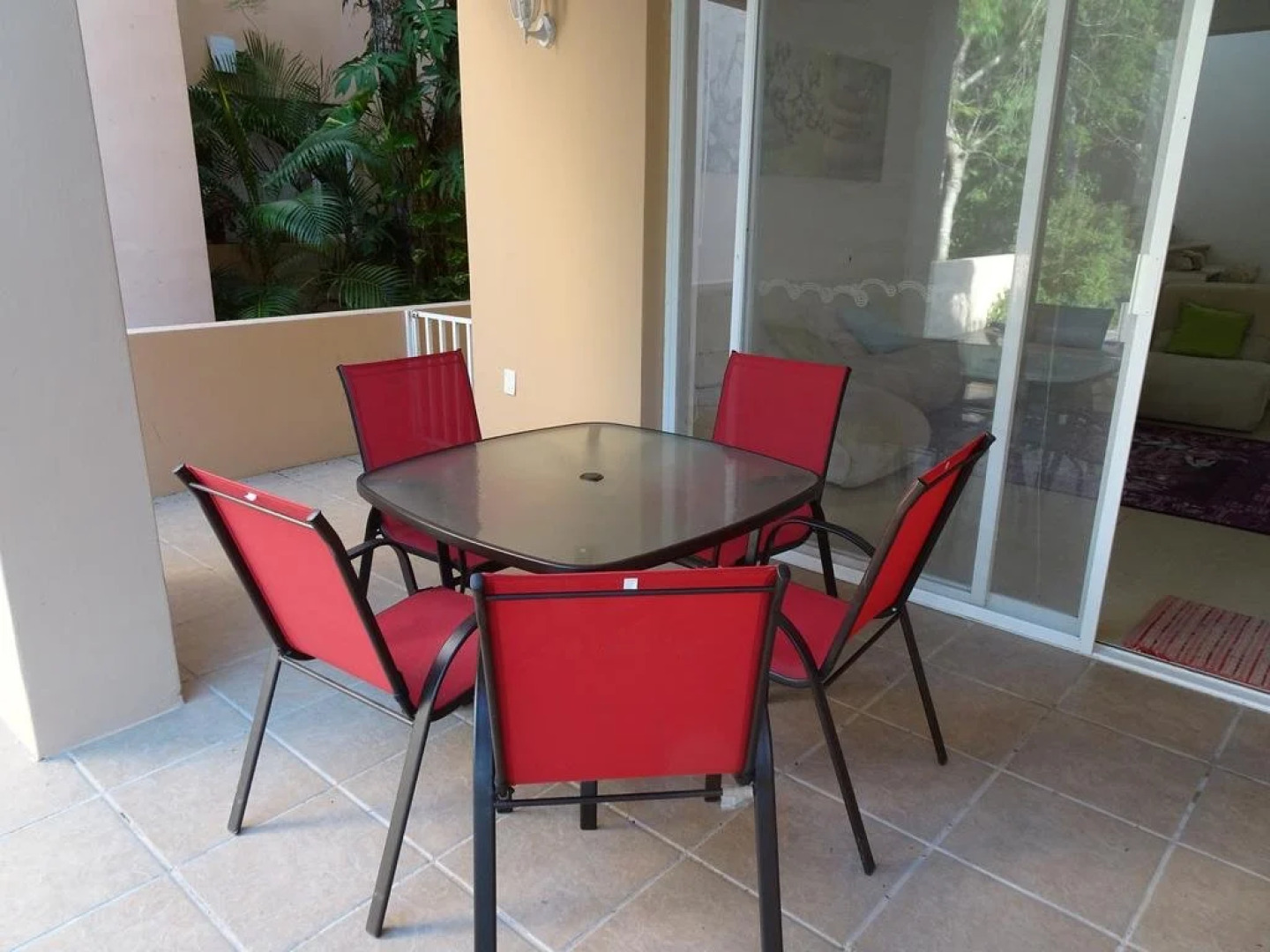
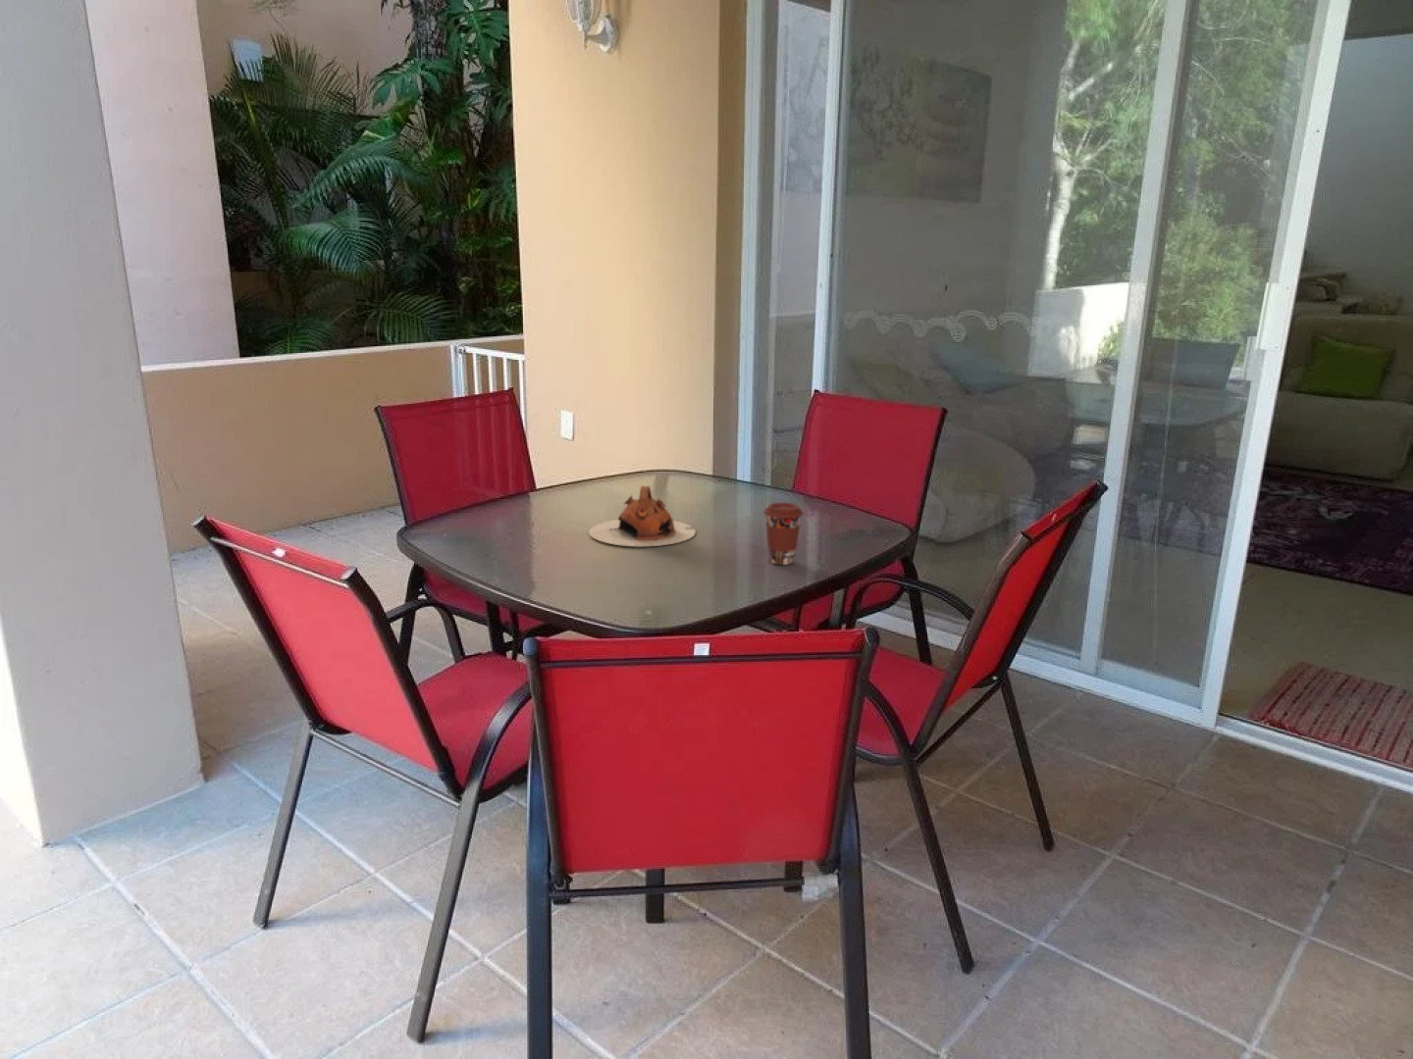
+ coffee cup [762,502,804,566]
+ teapot [587,484,696,547]
